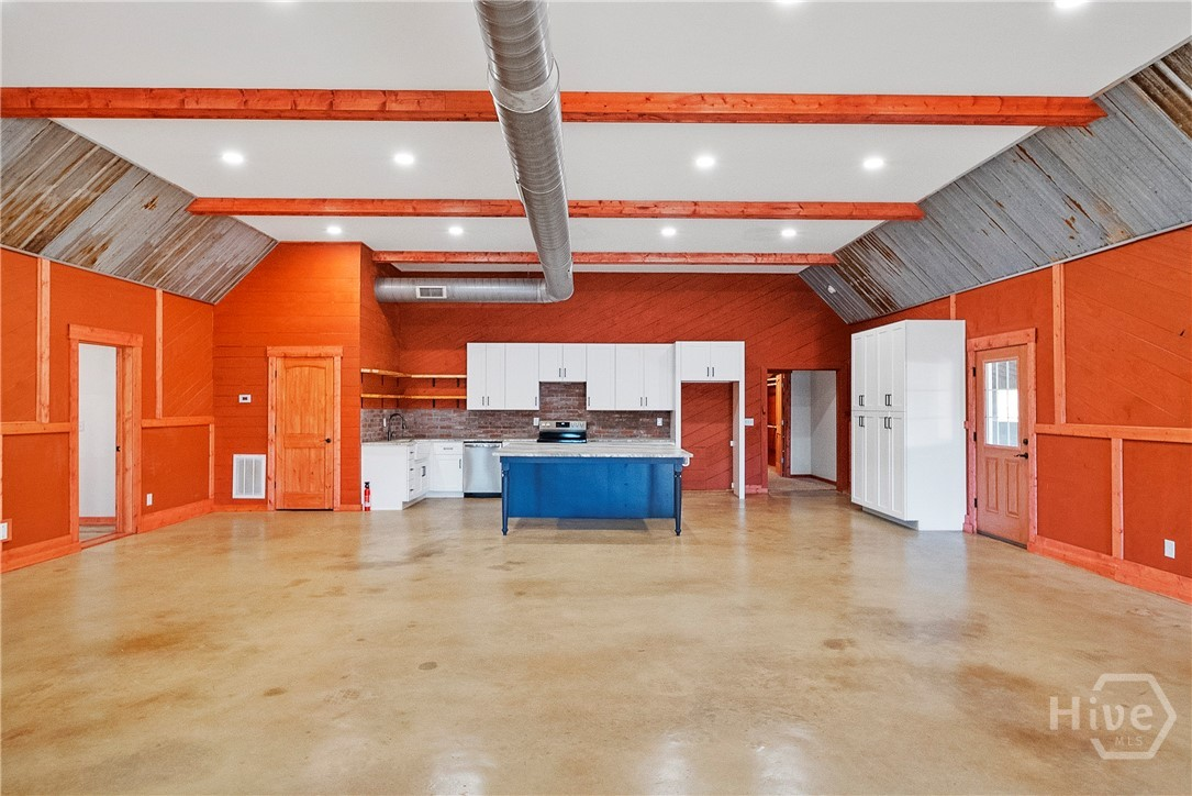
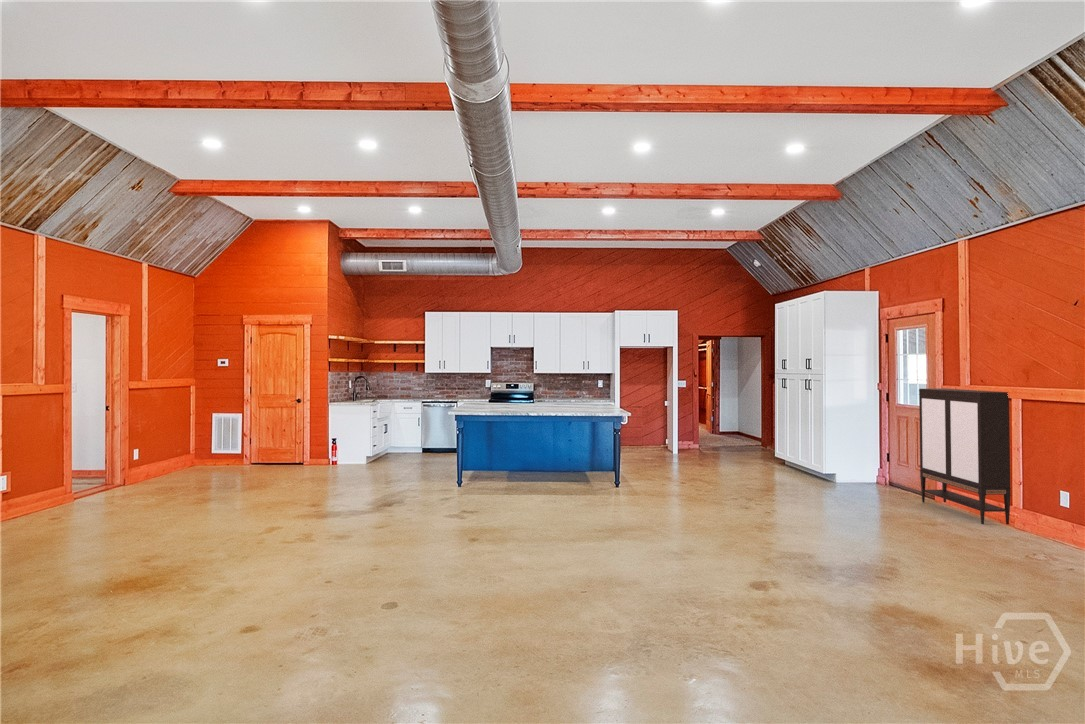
+ storage cabinet [918,388,1012,525]
